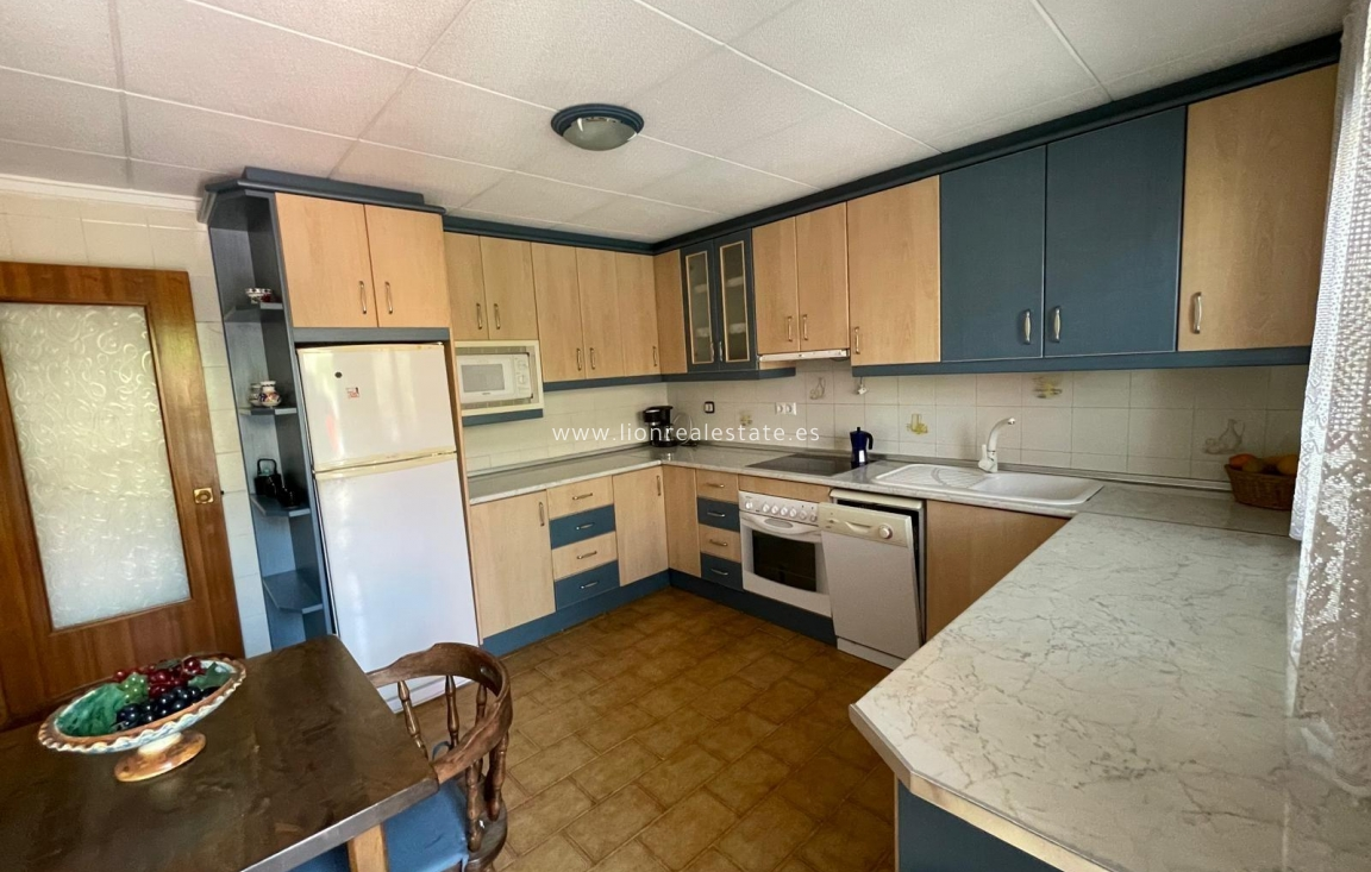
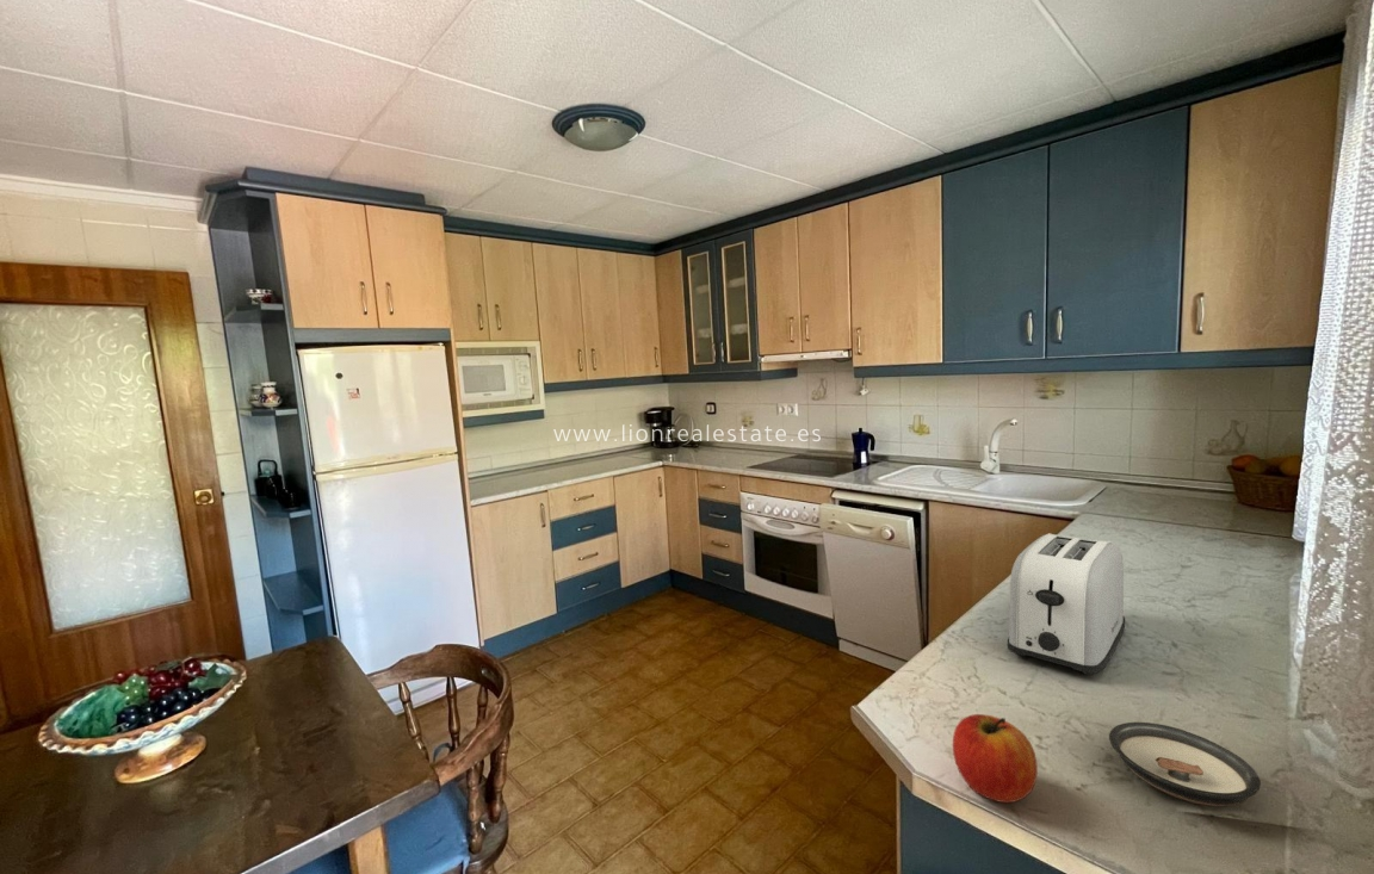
+ saucer [1108,721,1262,807]
+ toaster [1007,532,1126,676]
+ apple [952,713,1039,804]
